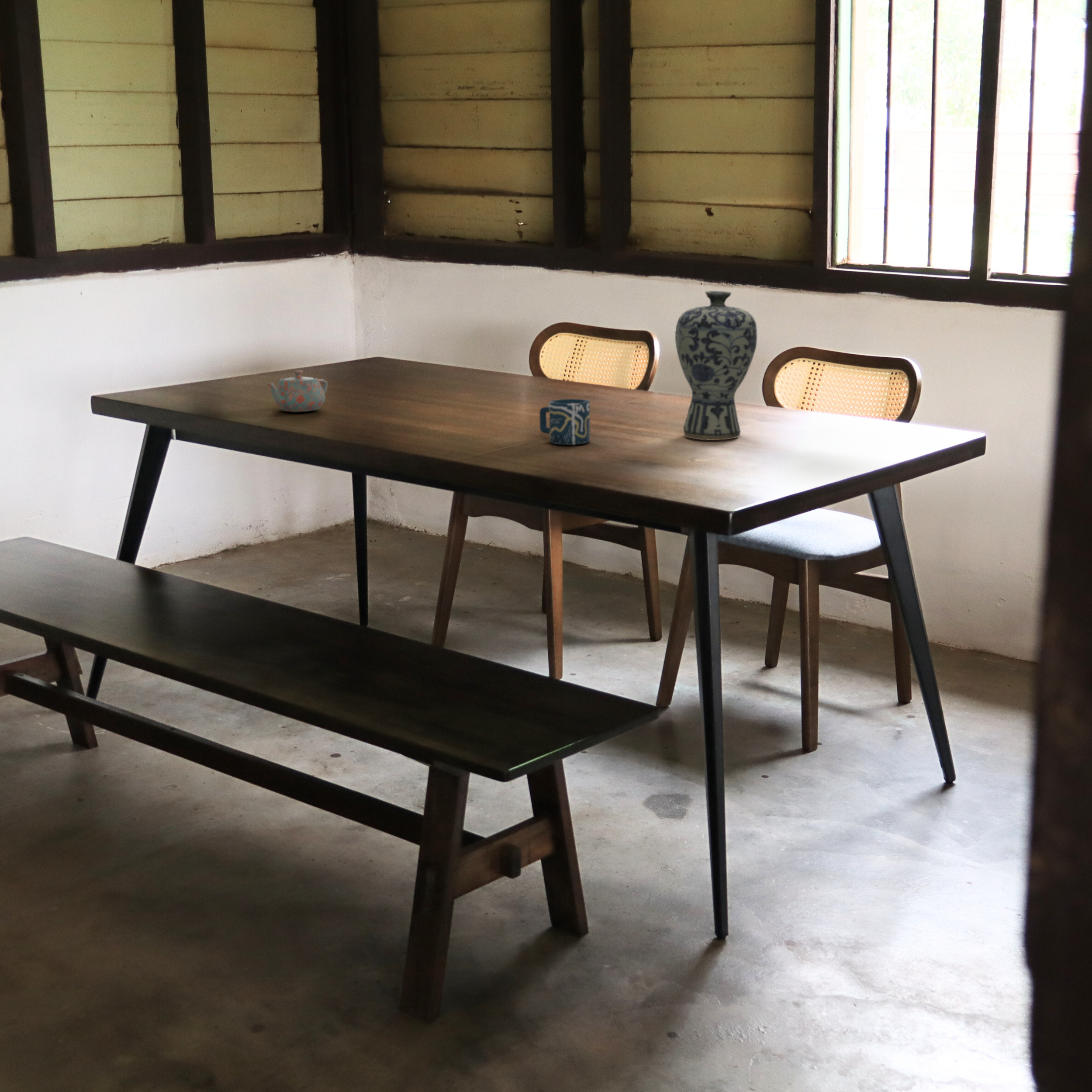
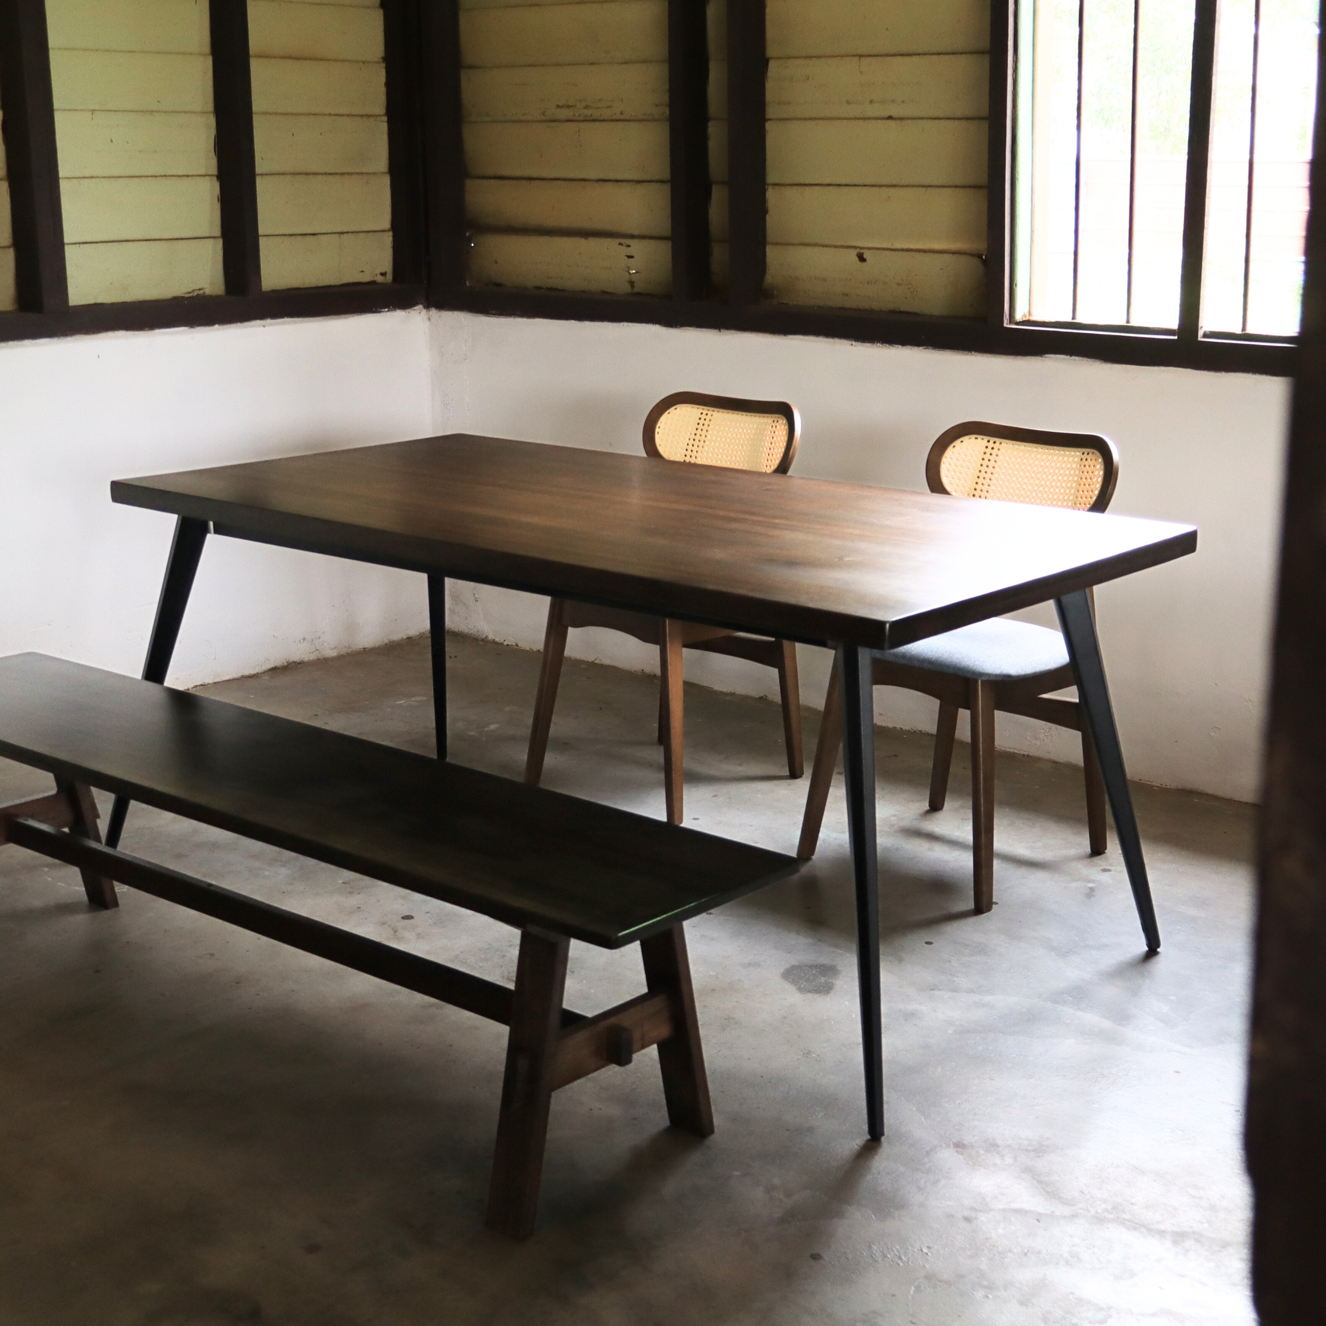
- vase [675,290,757,441]
- cup [539,398,591,445]
- teapot [265,370,328,412]
